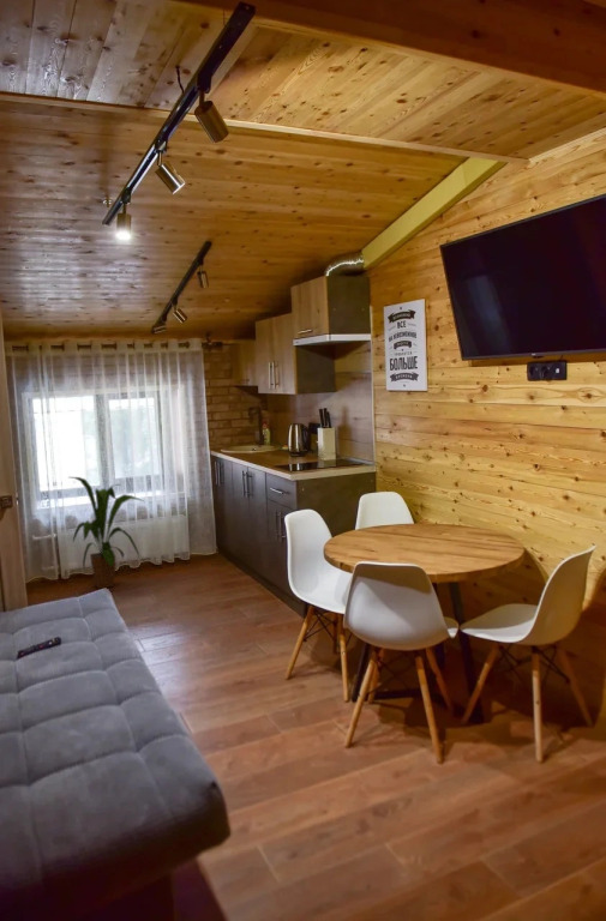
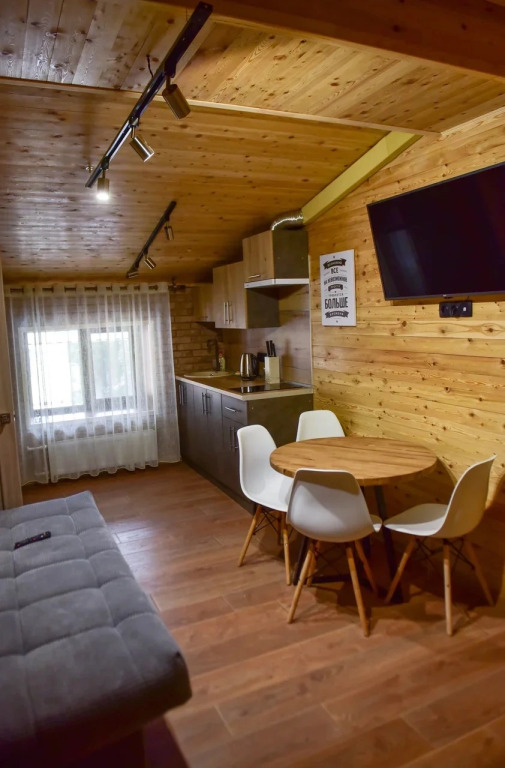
- house plant [68,476,145,590]
